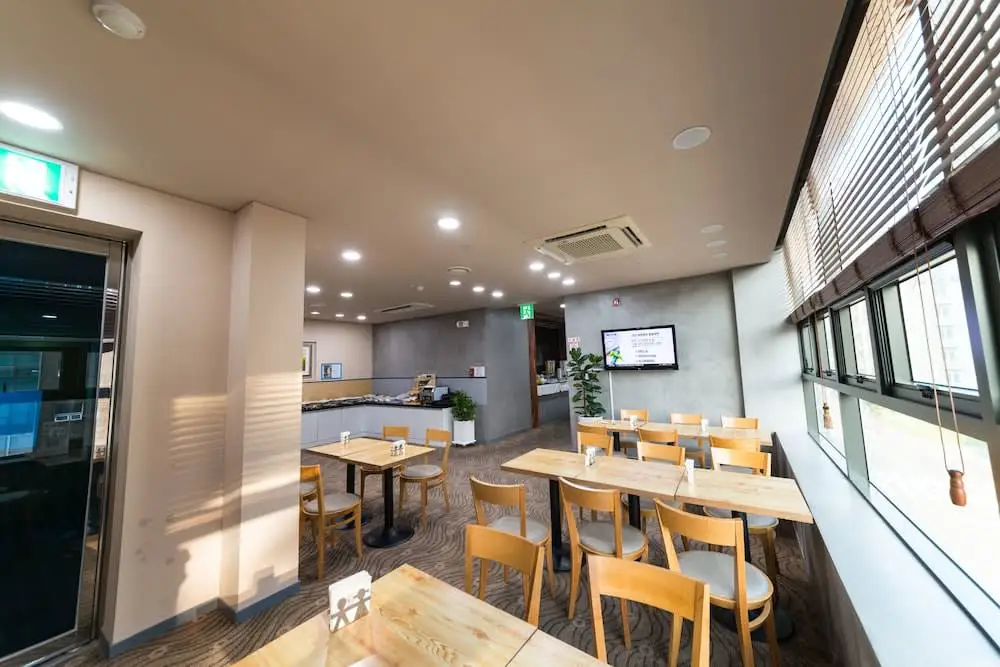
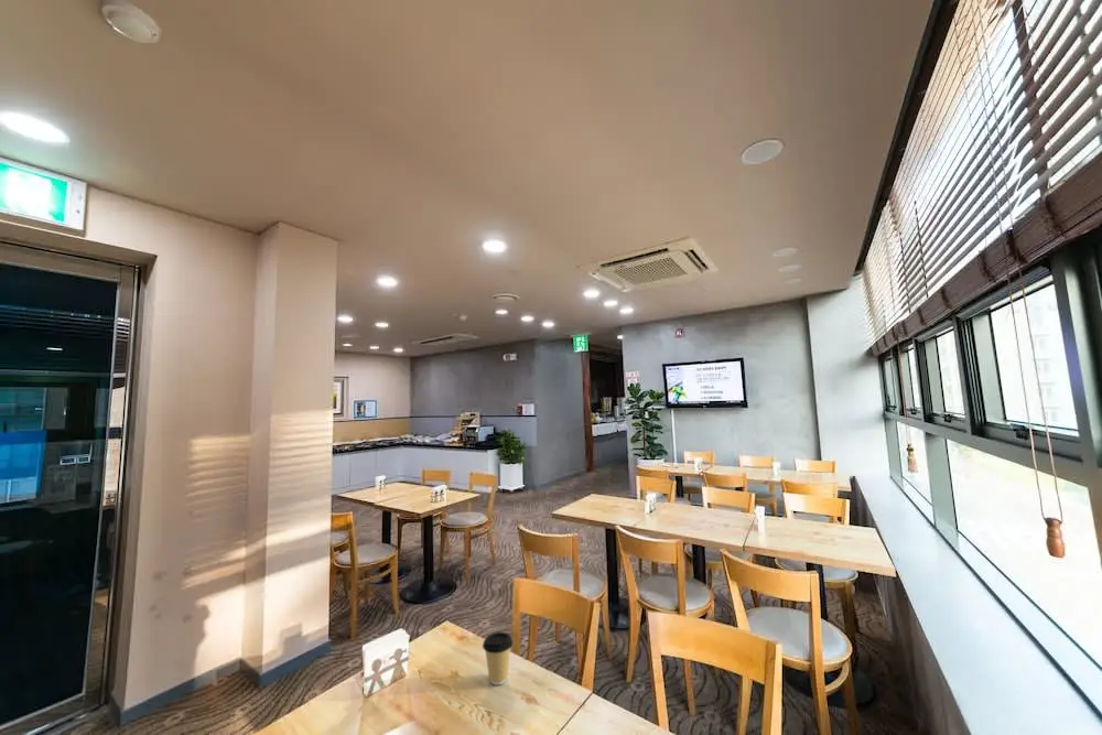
+ coffee cup [482,631,514,687]
